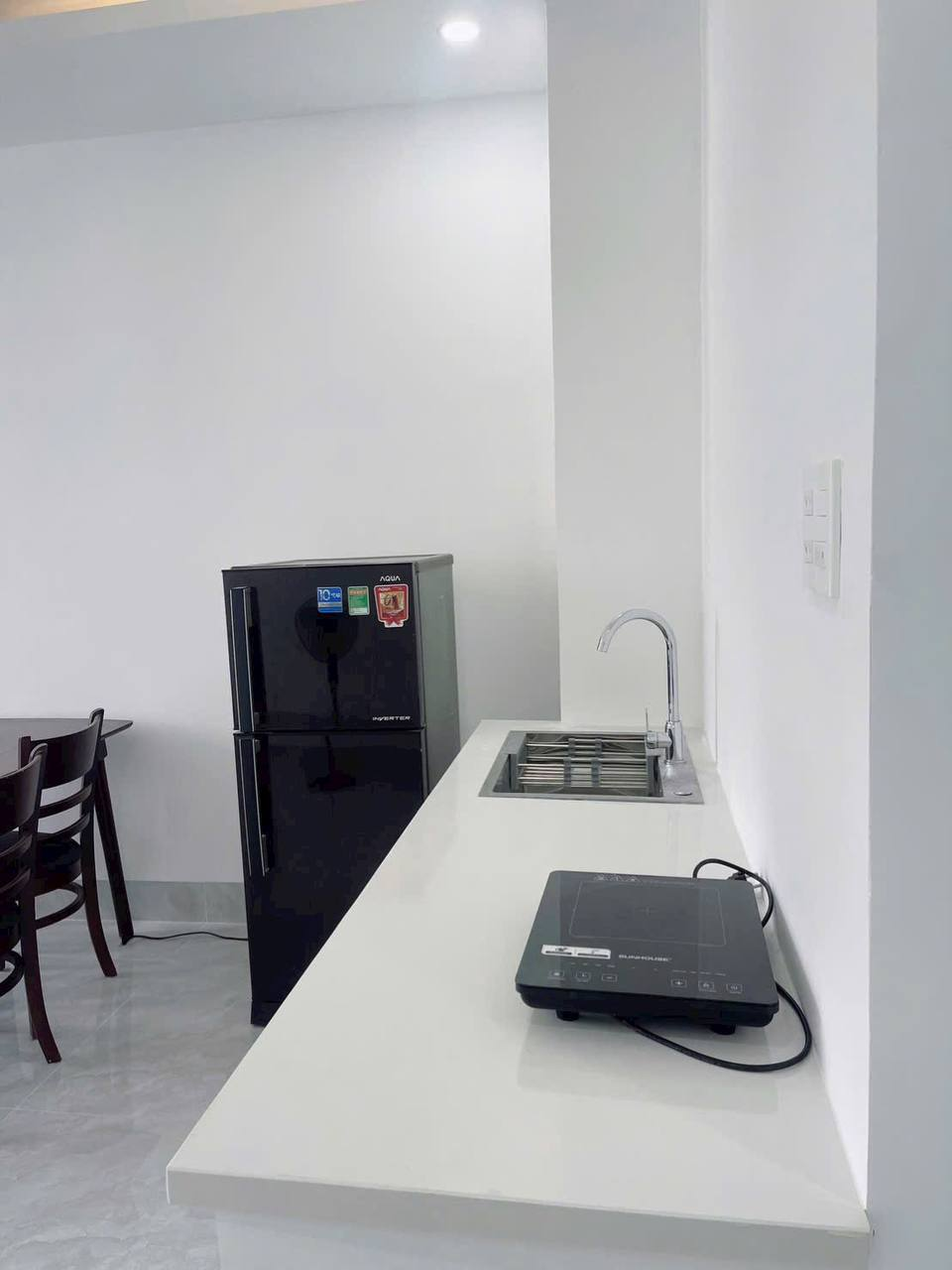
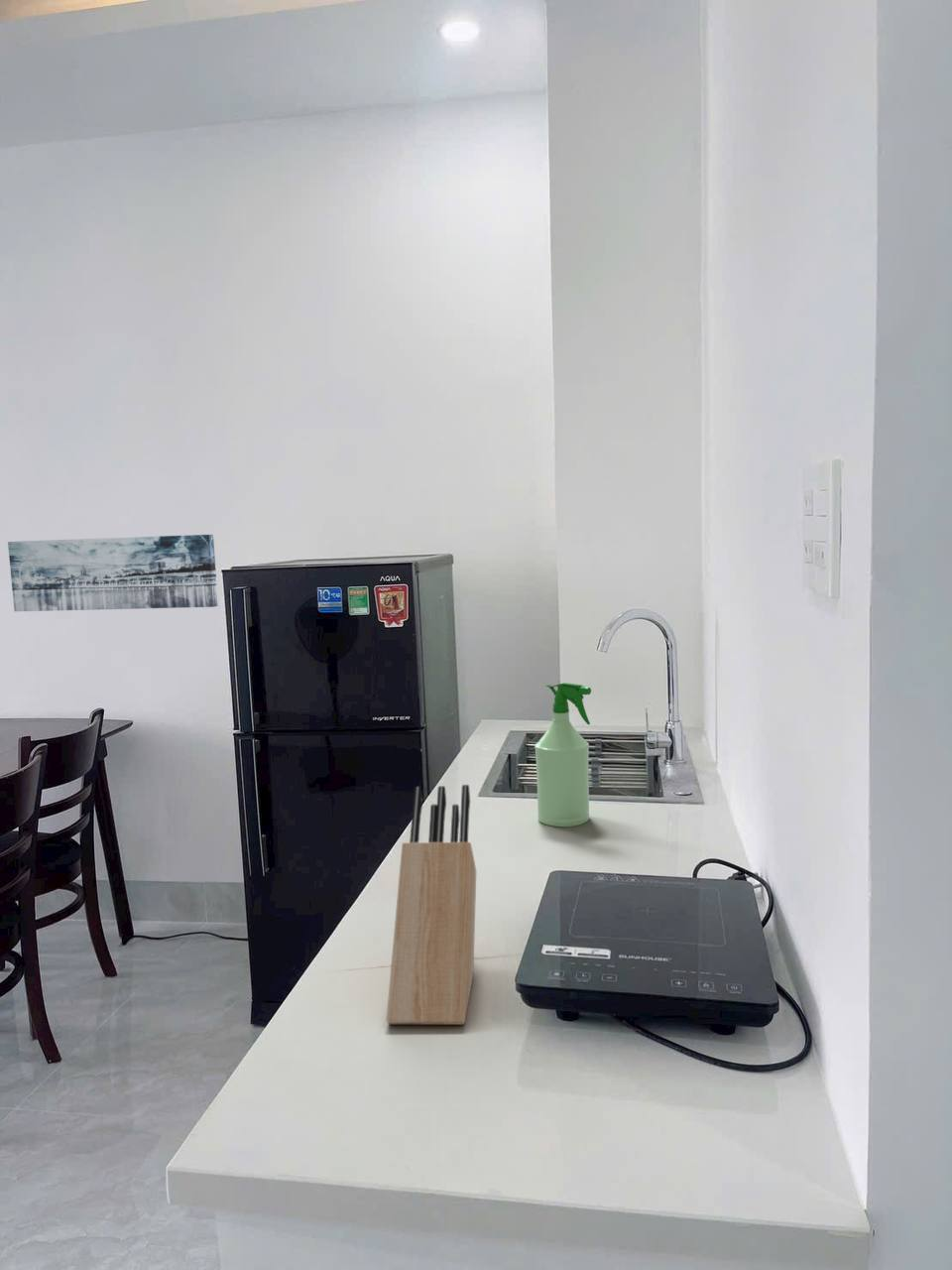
+ spray bottle [534,682,592,828]
+ wall art [7,534,219,612]
+ knife block [386,784,477,1026]
